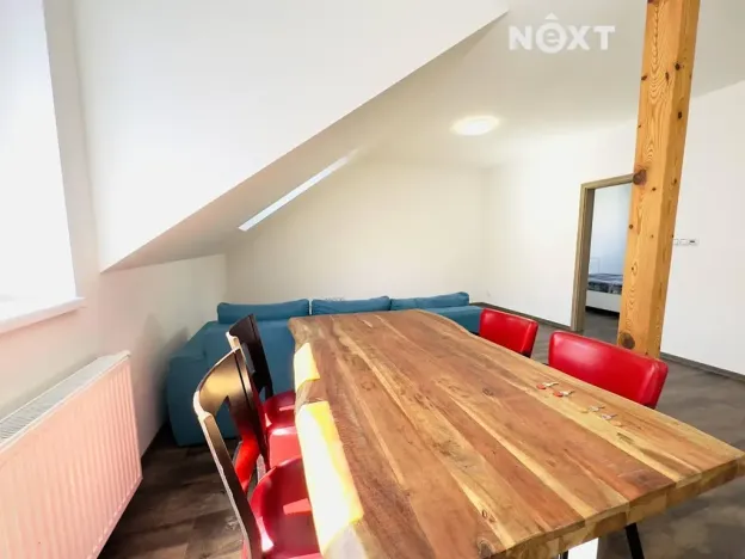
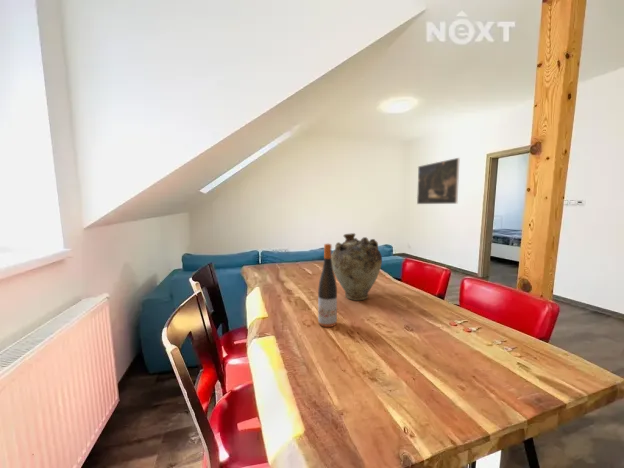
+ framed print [416,157,461,205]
+ wine bottle [317,243,338,328]
+ vase [331,232,383,301]
